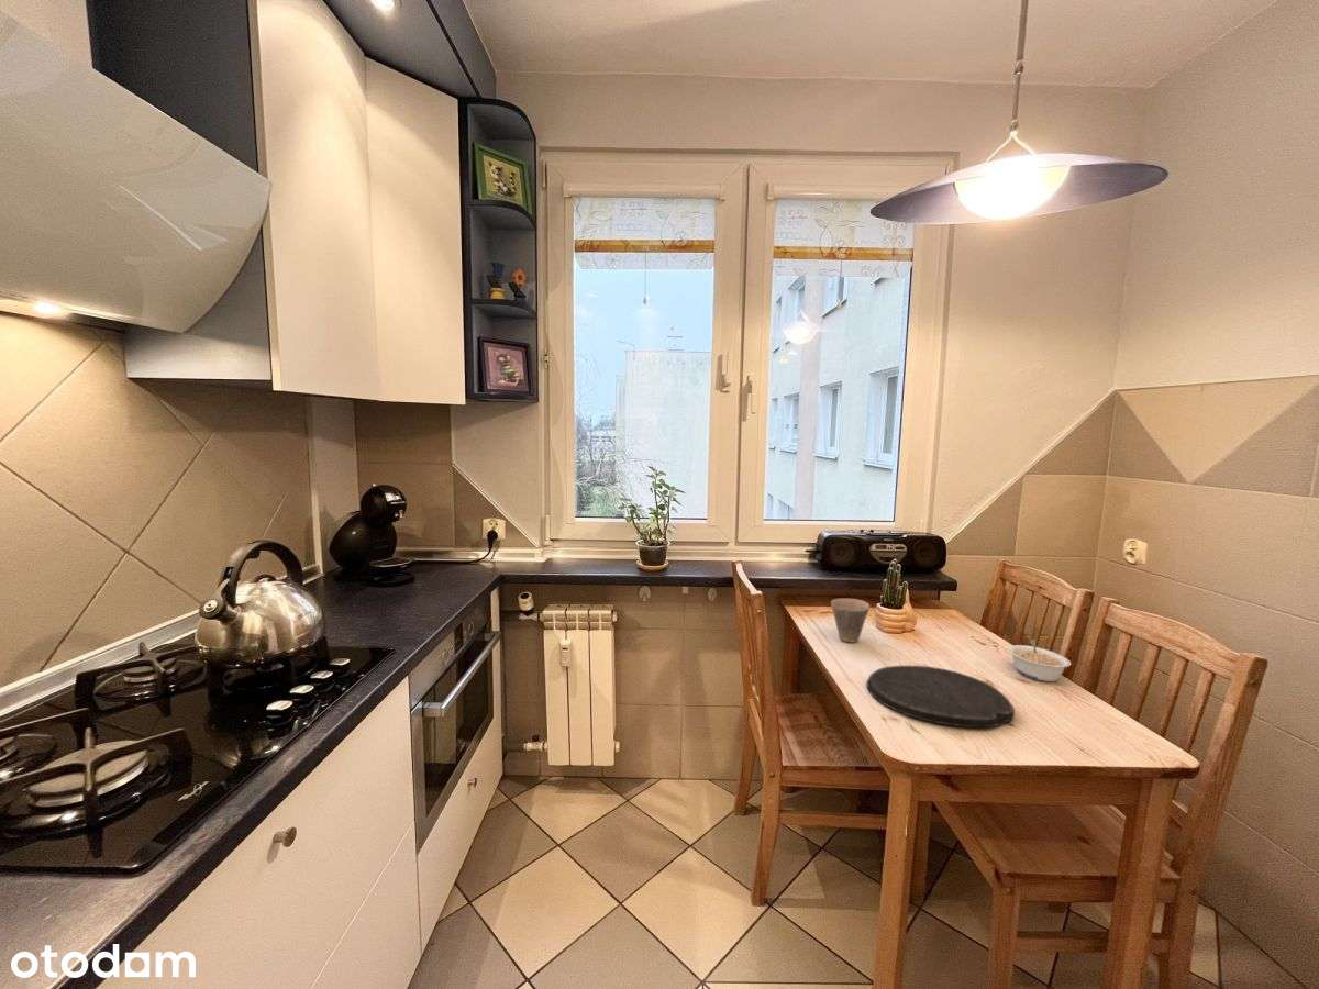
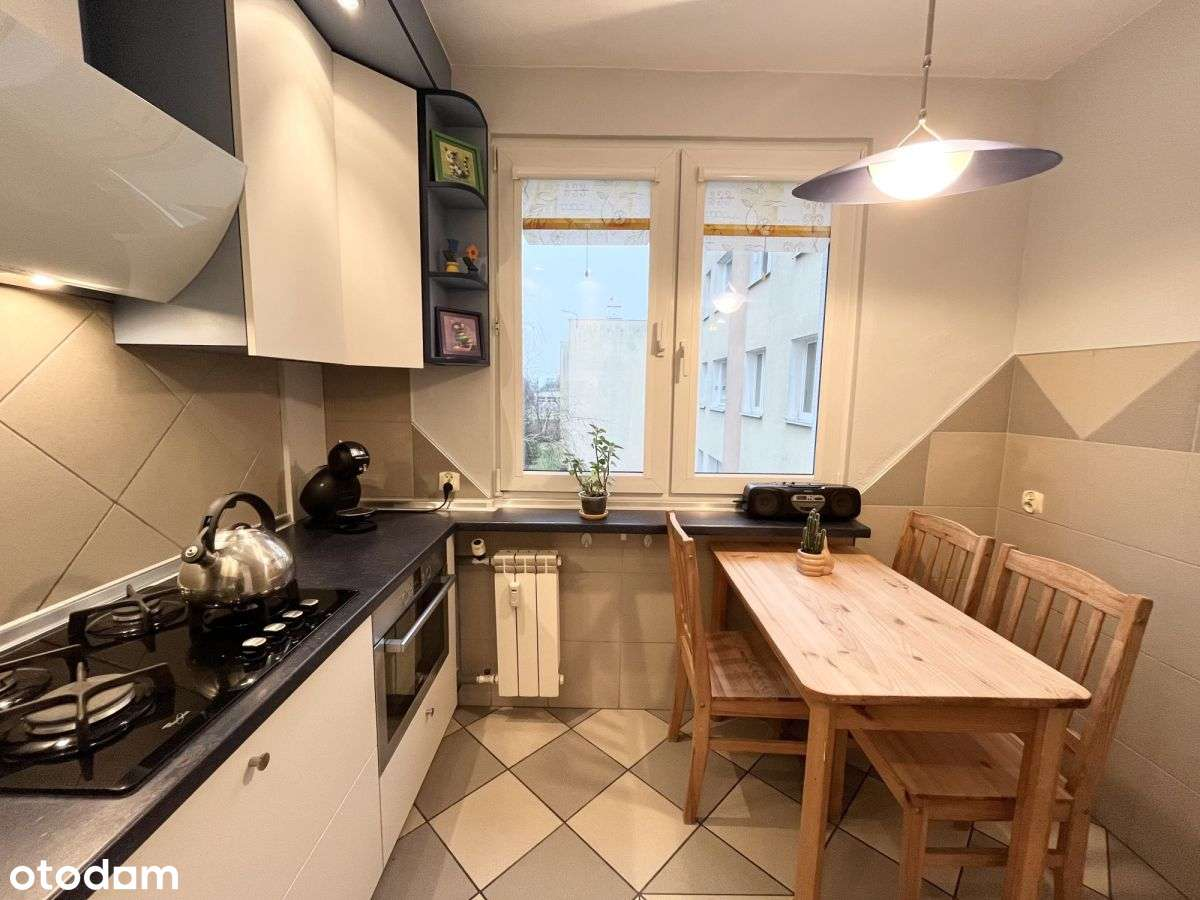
- legume [1007,638,1072,682]
- cup [830,597,871,643]
- plate [866,665,1016,729]
